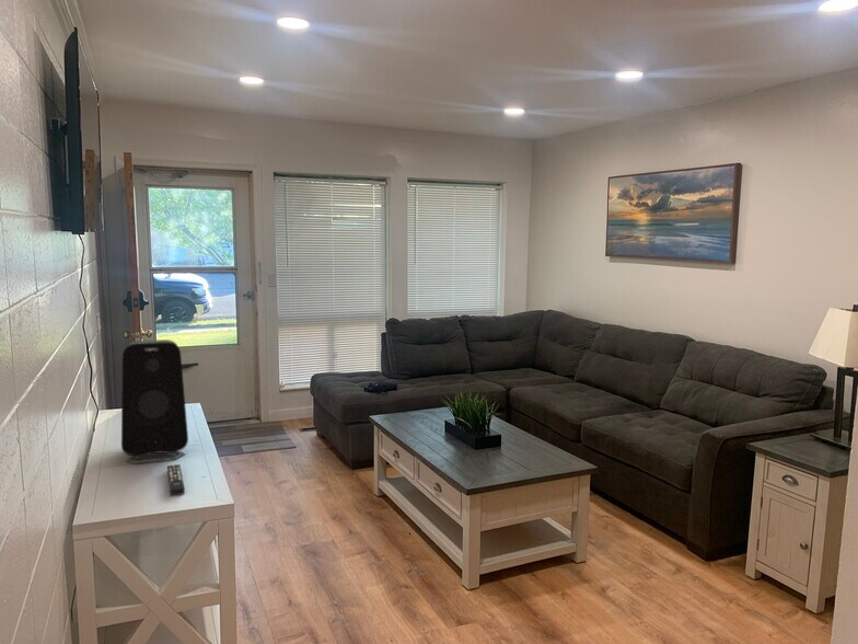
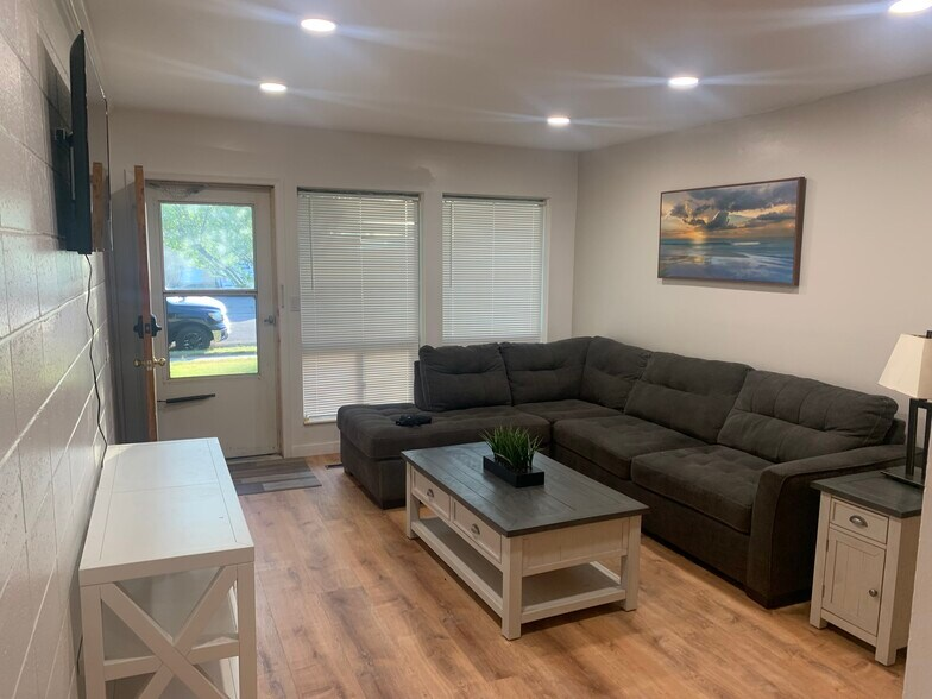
- speaker [120,338,189,465]
- remote control [166,463,186,496]
